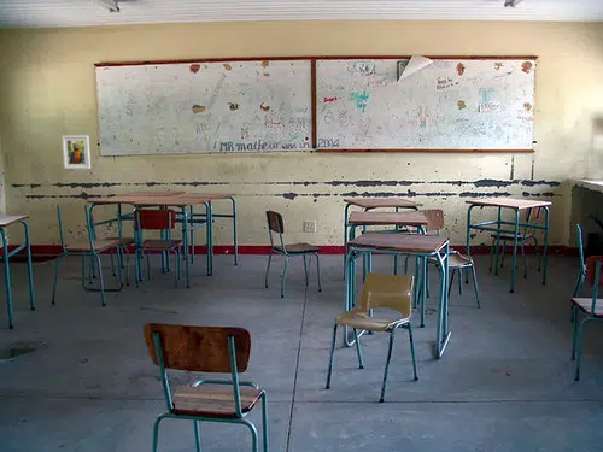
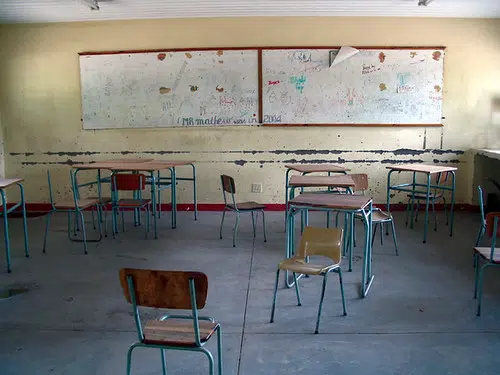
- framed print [62,135,92,170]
